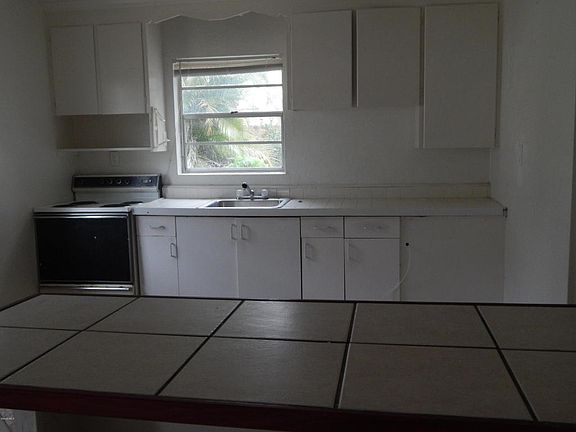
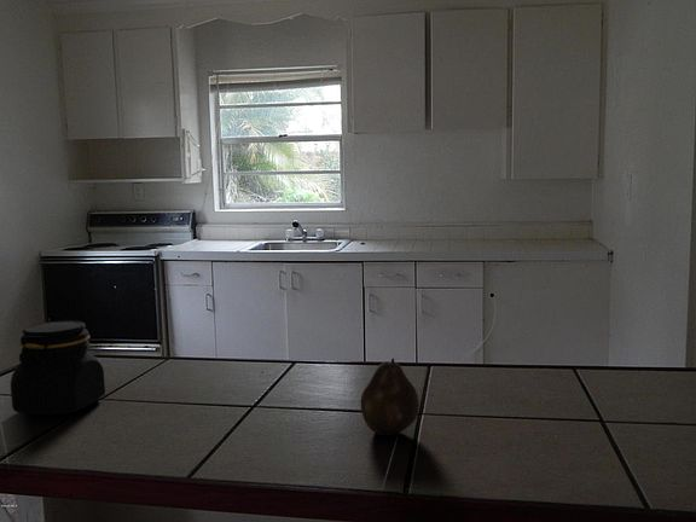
+ jar [10,319,106,416]
+ fruit [360,356,420,437]
